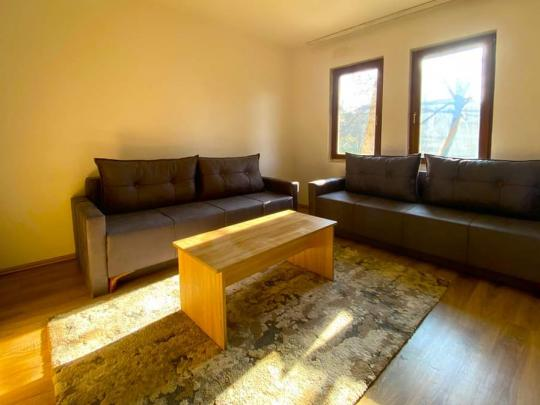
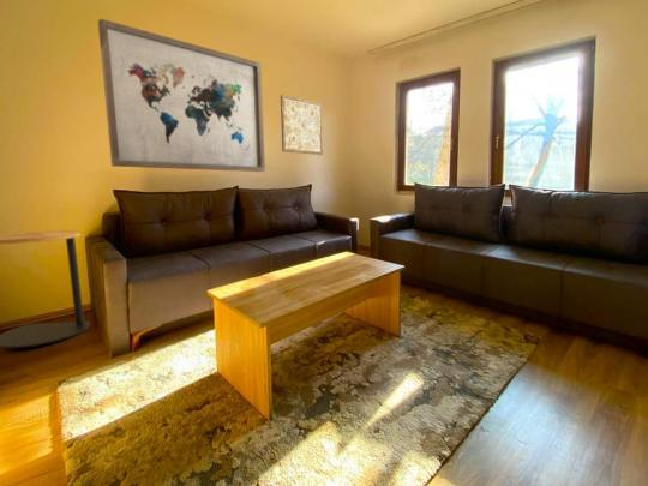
+ wall art [97,17,266,173]
+ wall art [280,94,324,156]
+ side table [0,230,91,349]
